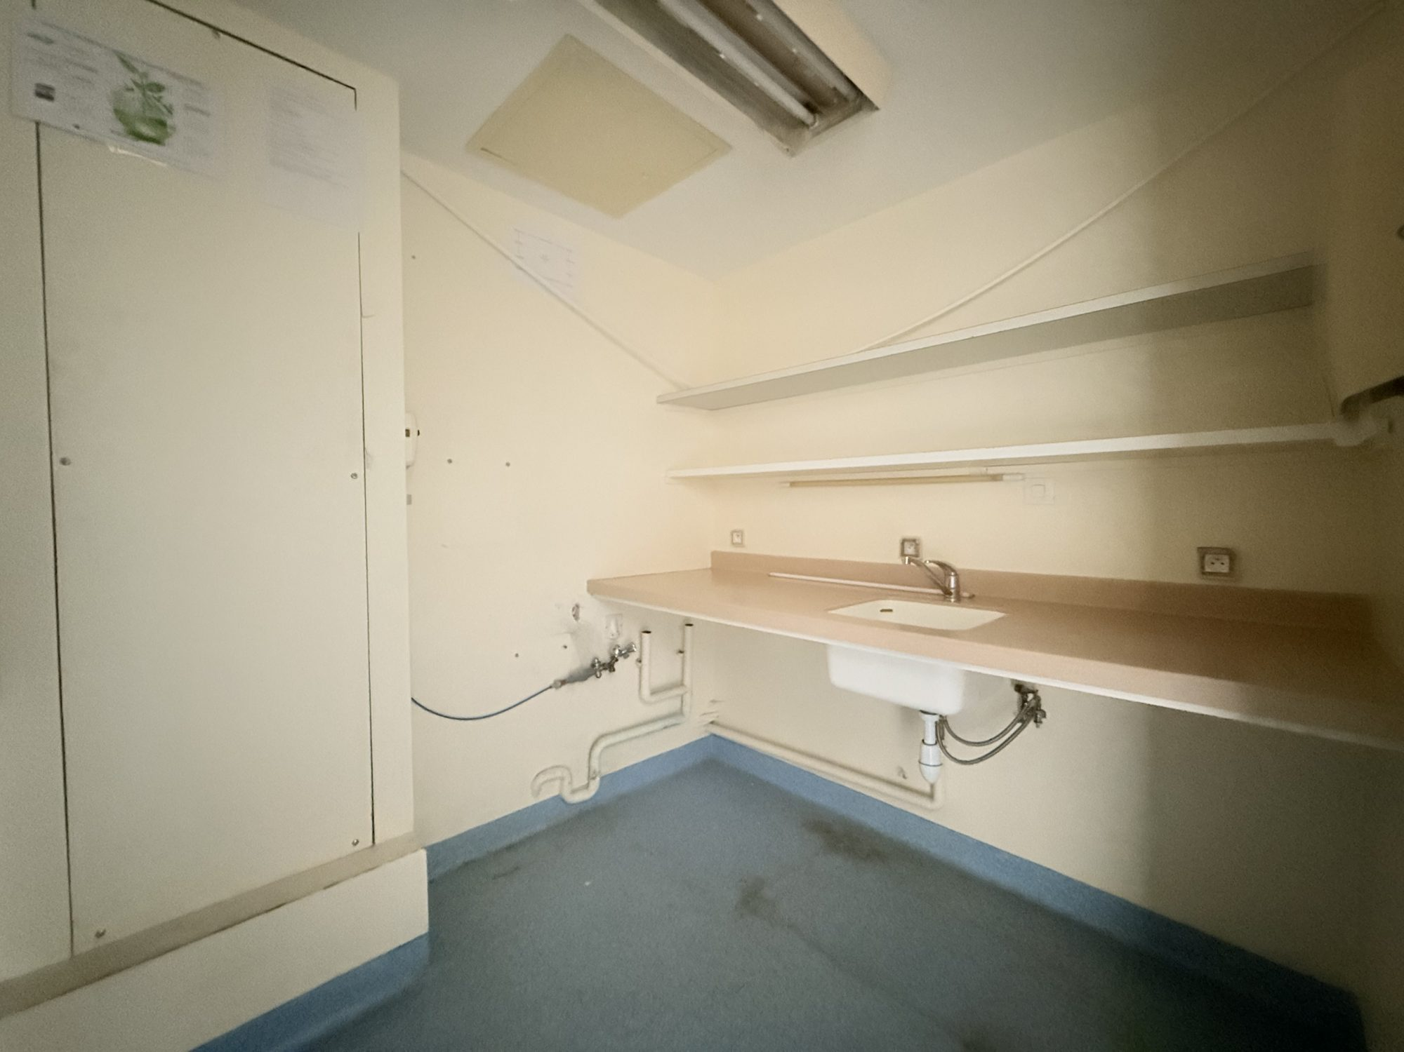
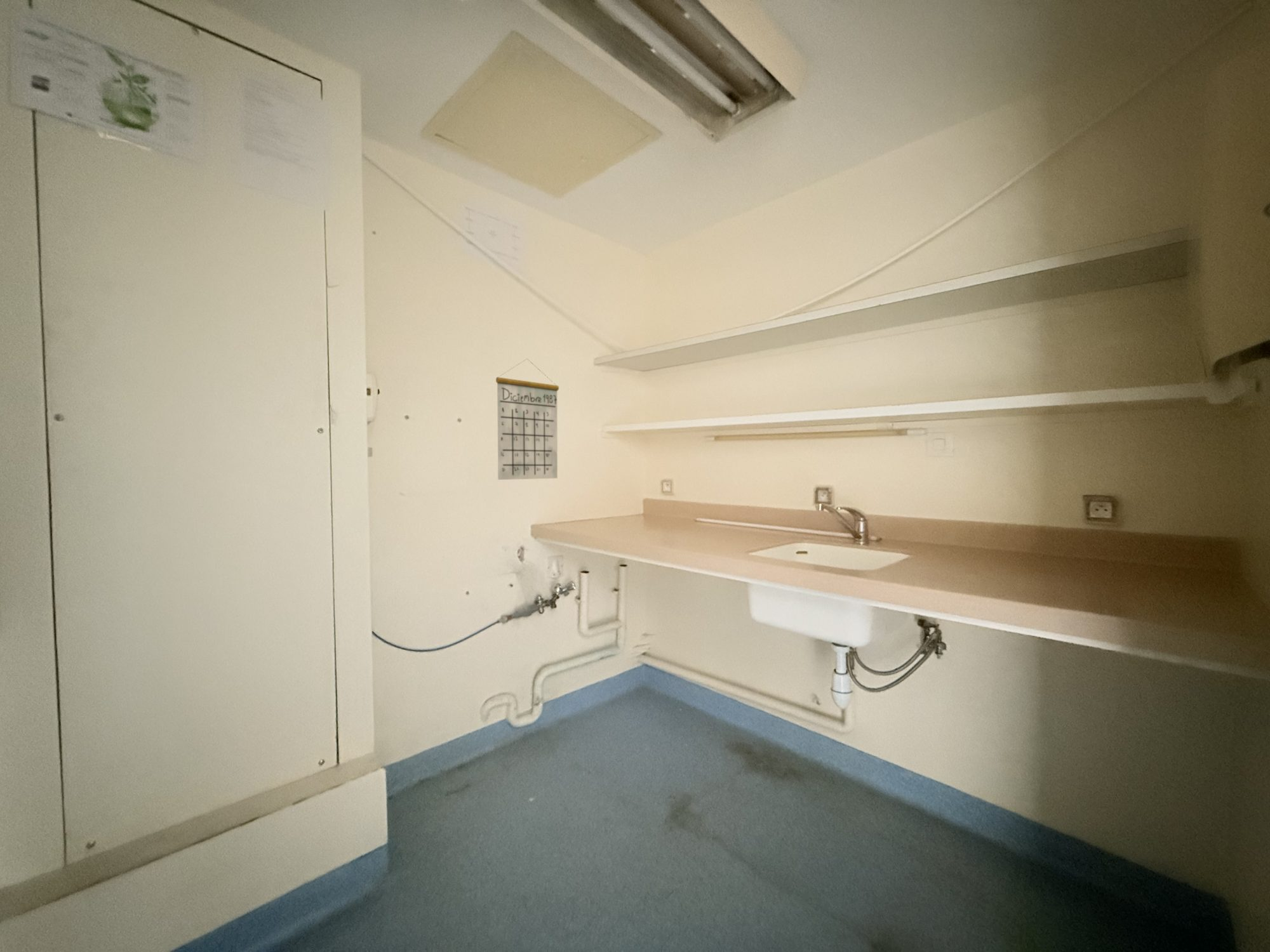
+ calendar [495,358,559,480]
